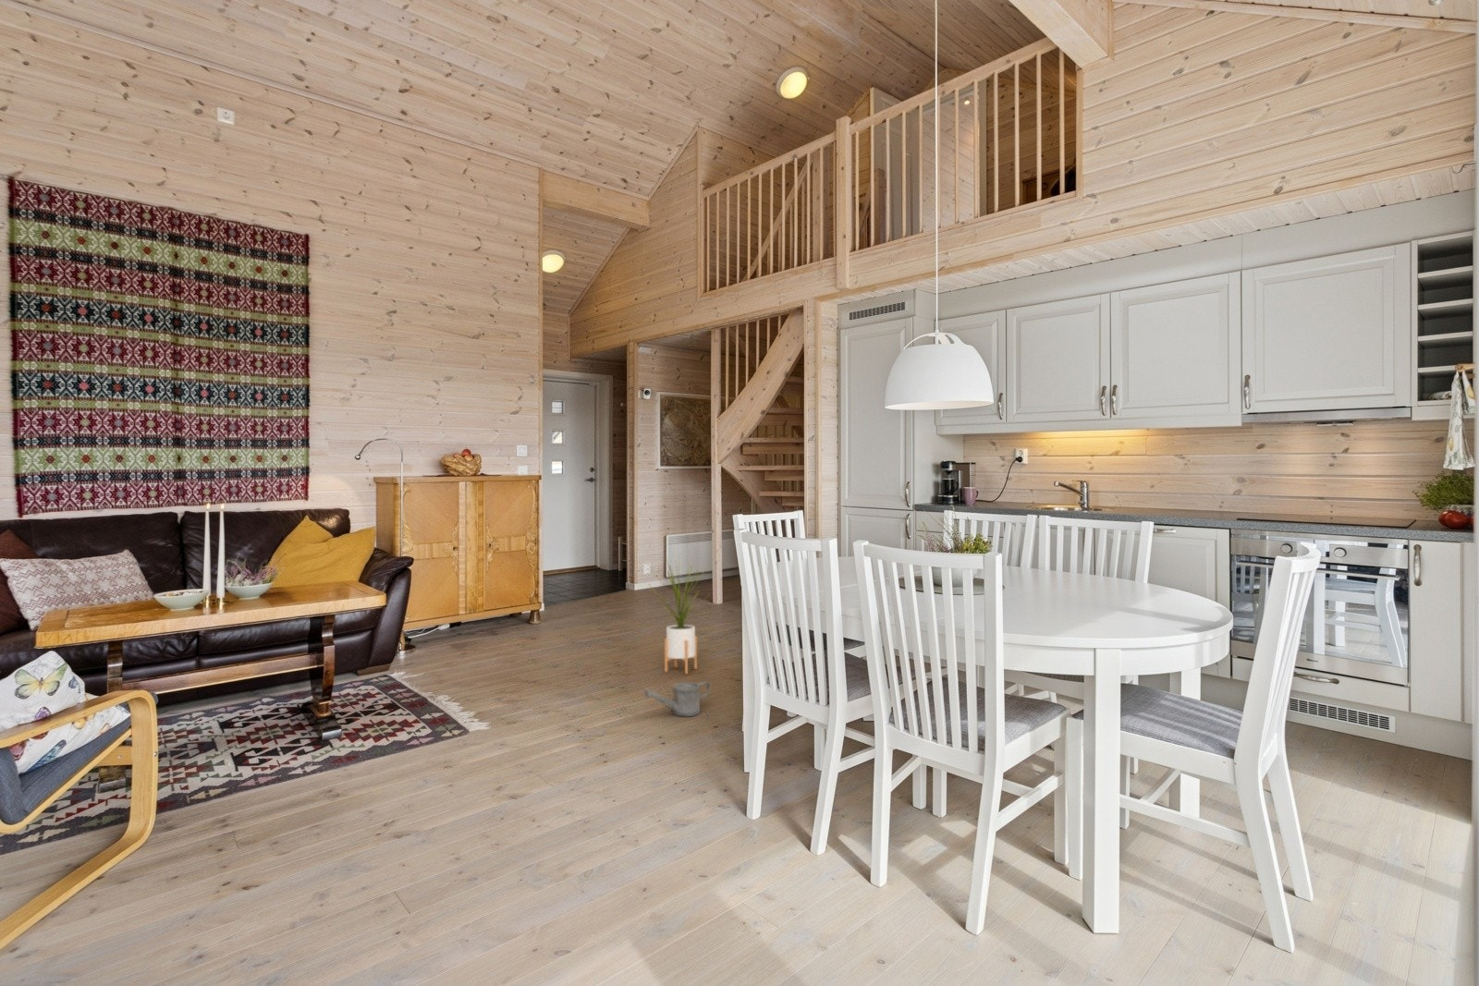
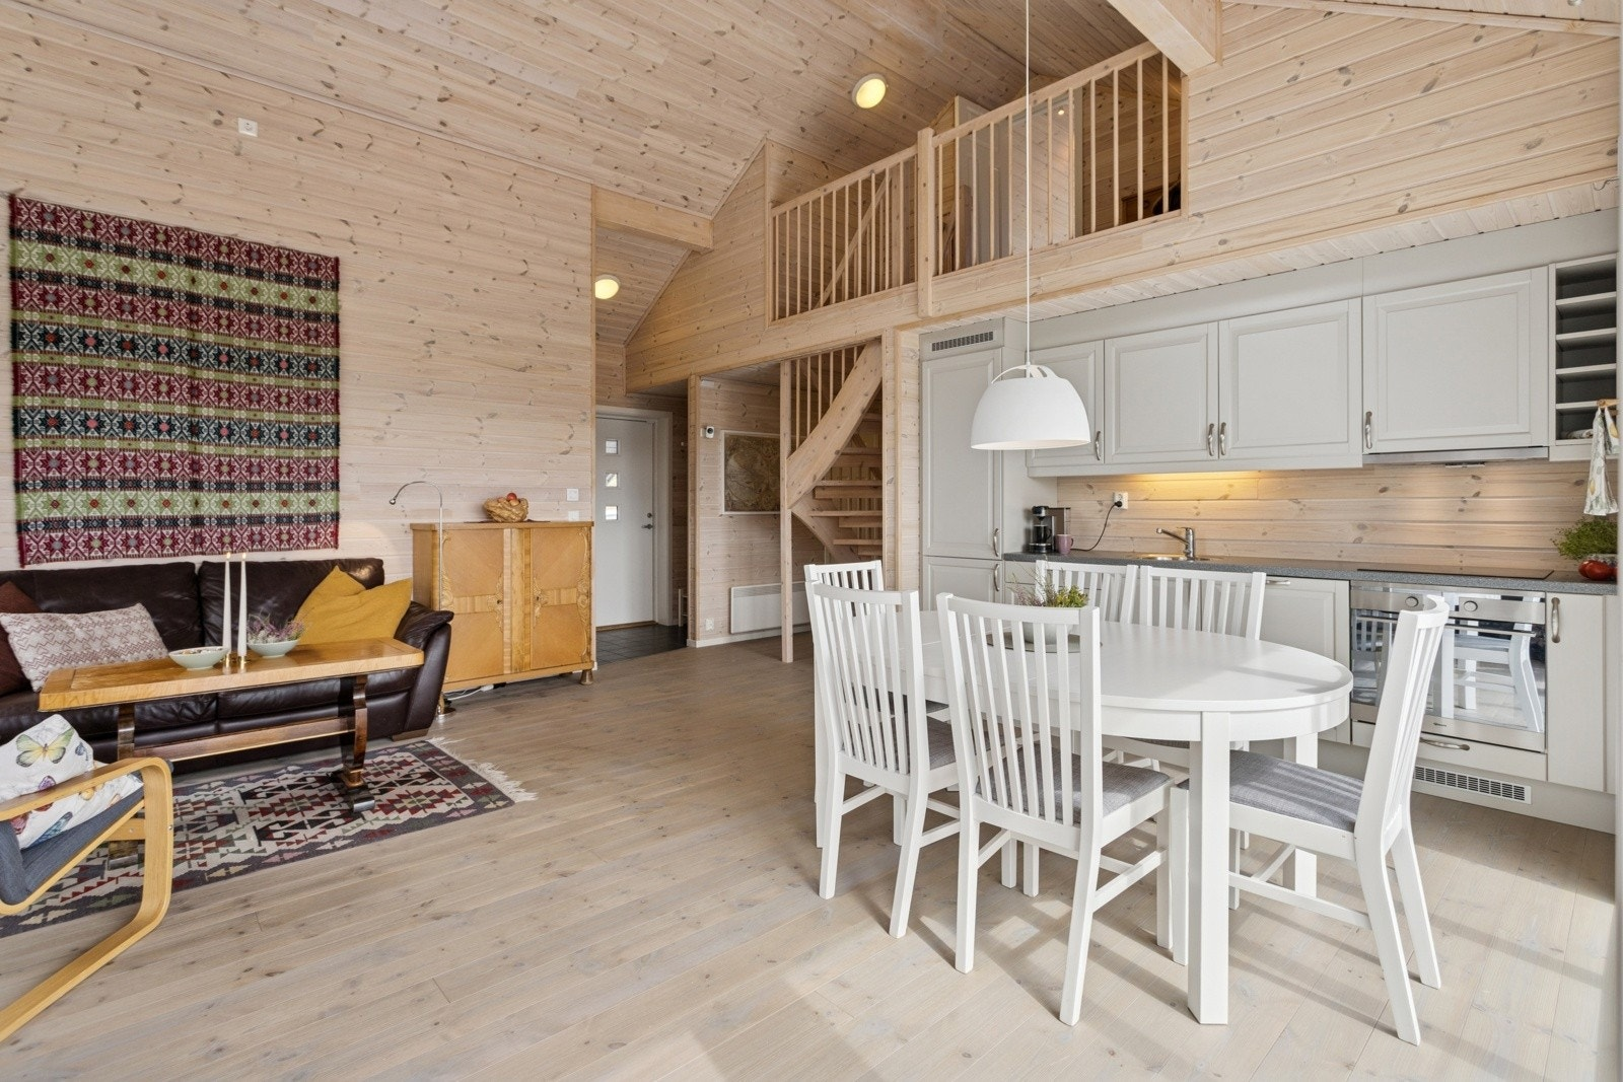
- house plant [648,557,710,675]
- watering can [644,680,711,717]
